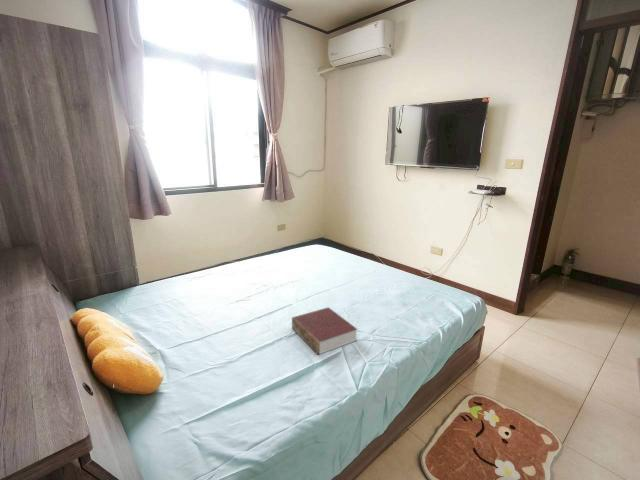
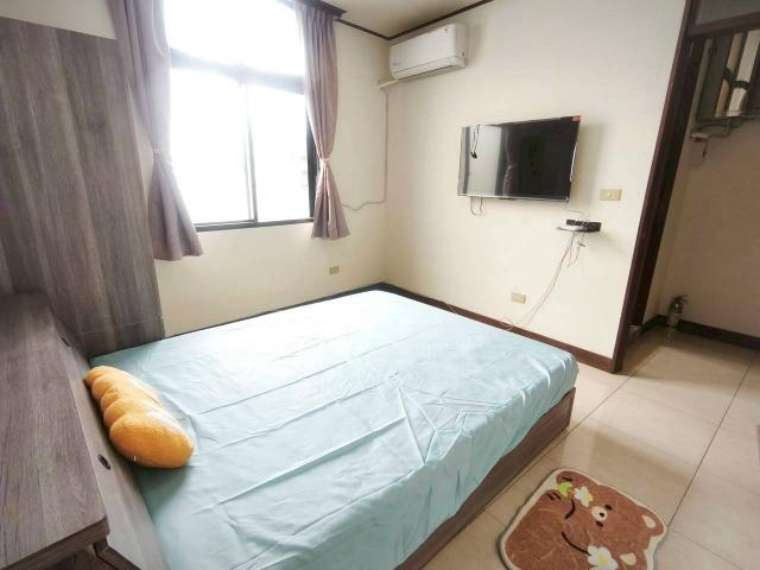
- book [291,306,358,356]
